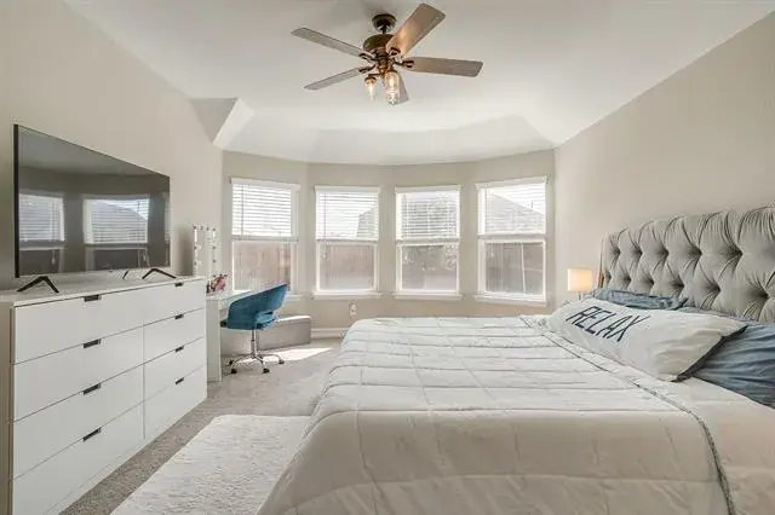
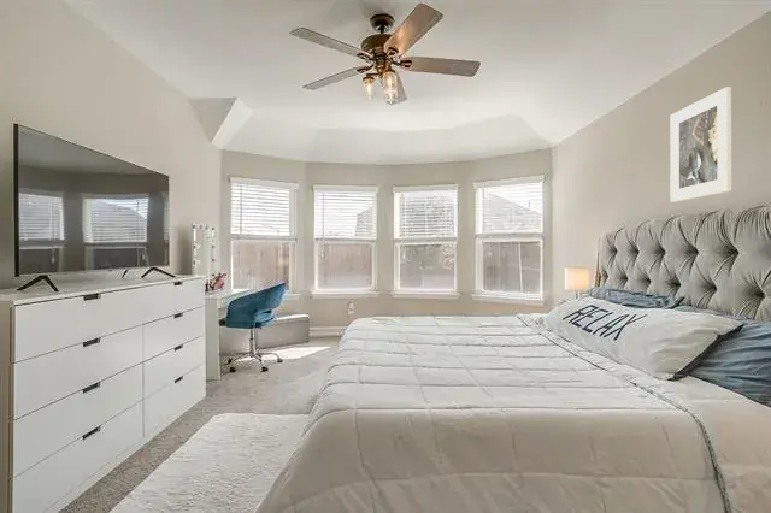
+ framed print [669,86,732,204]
